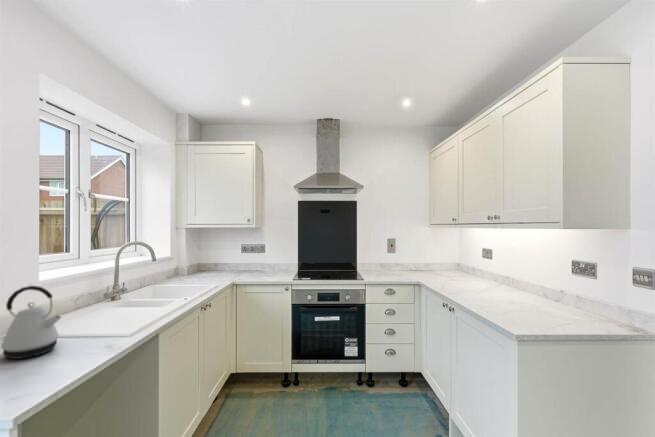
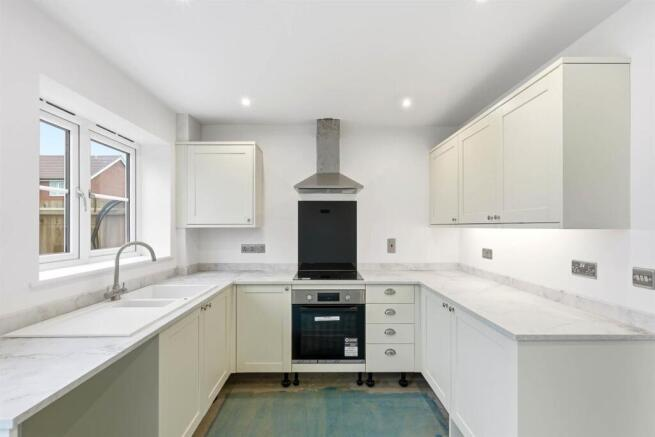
- kettle [0,285,63,360]
